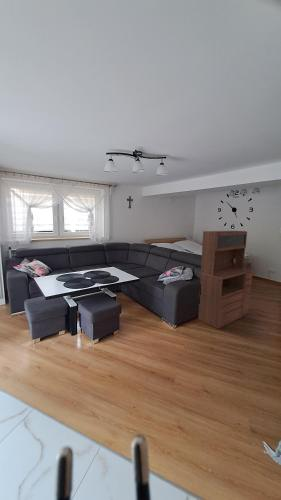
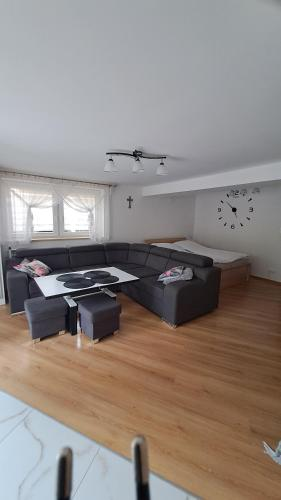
- shelving unit [197,230,254,330]
